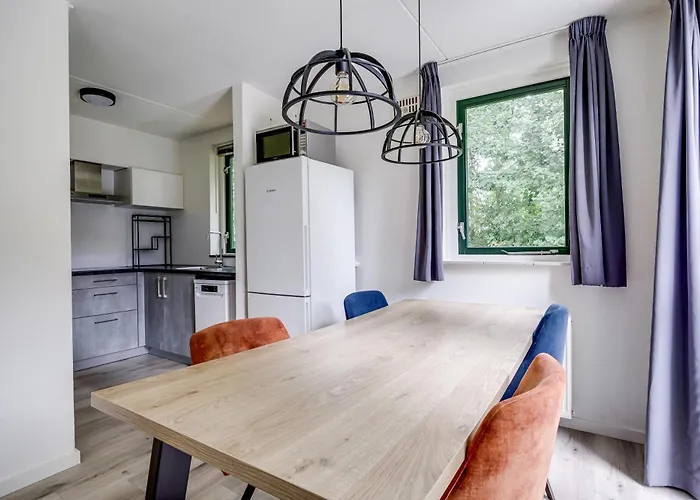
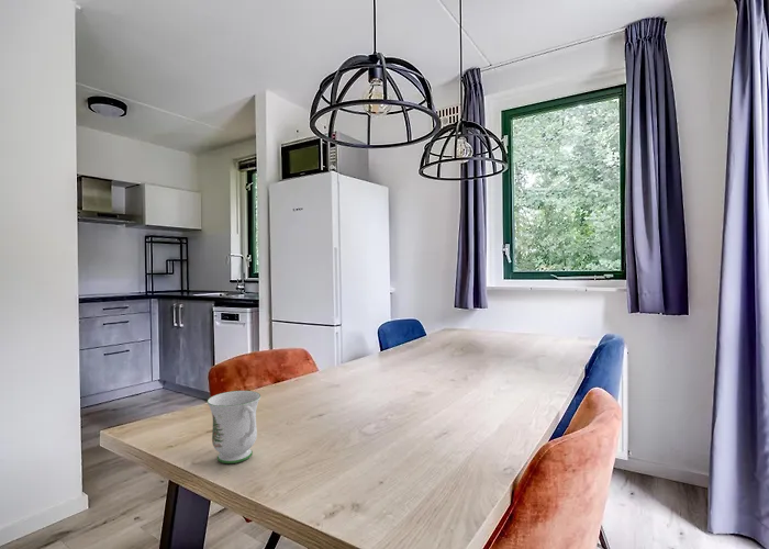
+ mug [207,390,261,464]
